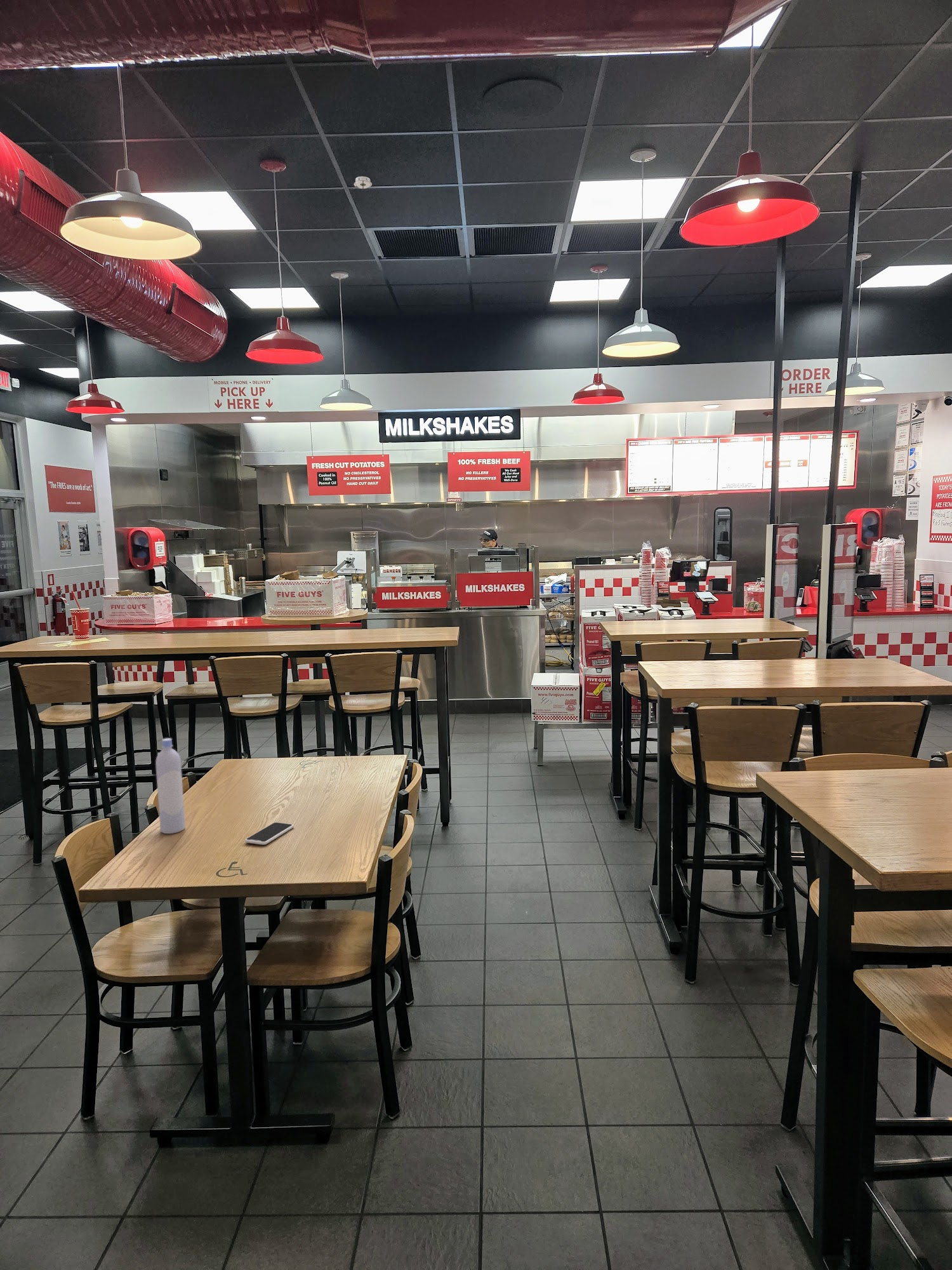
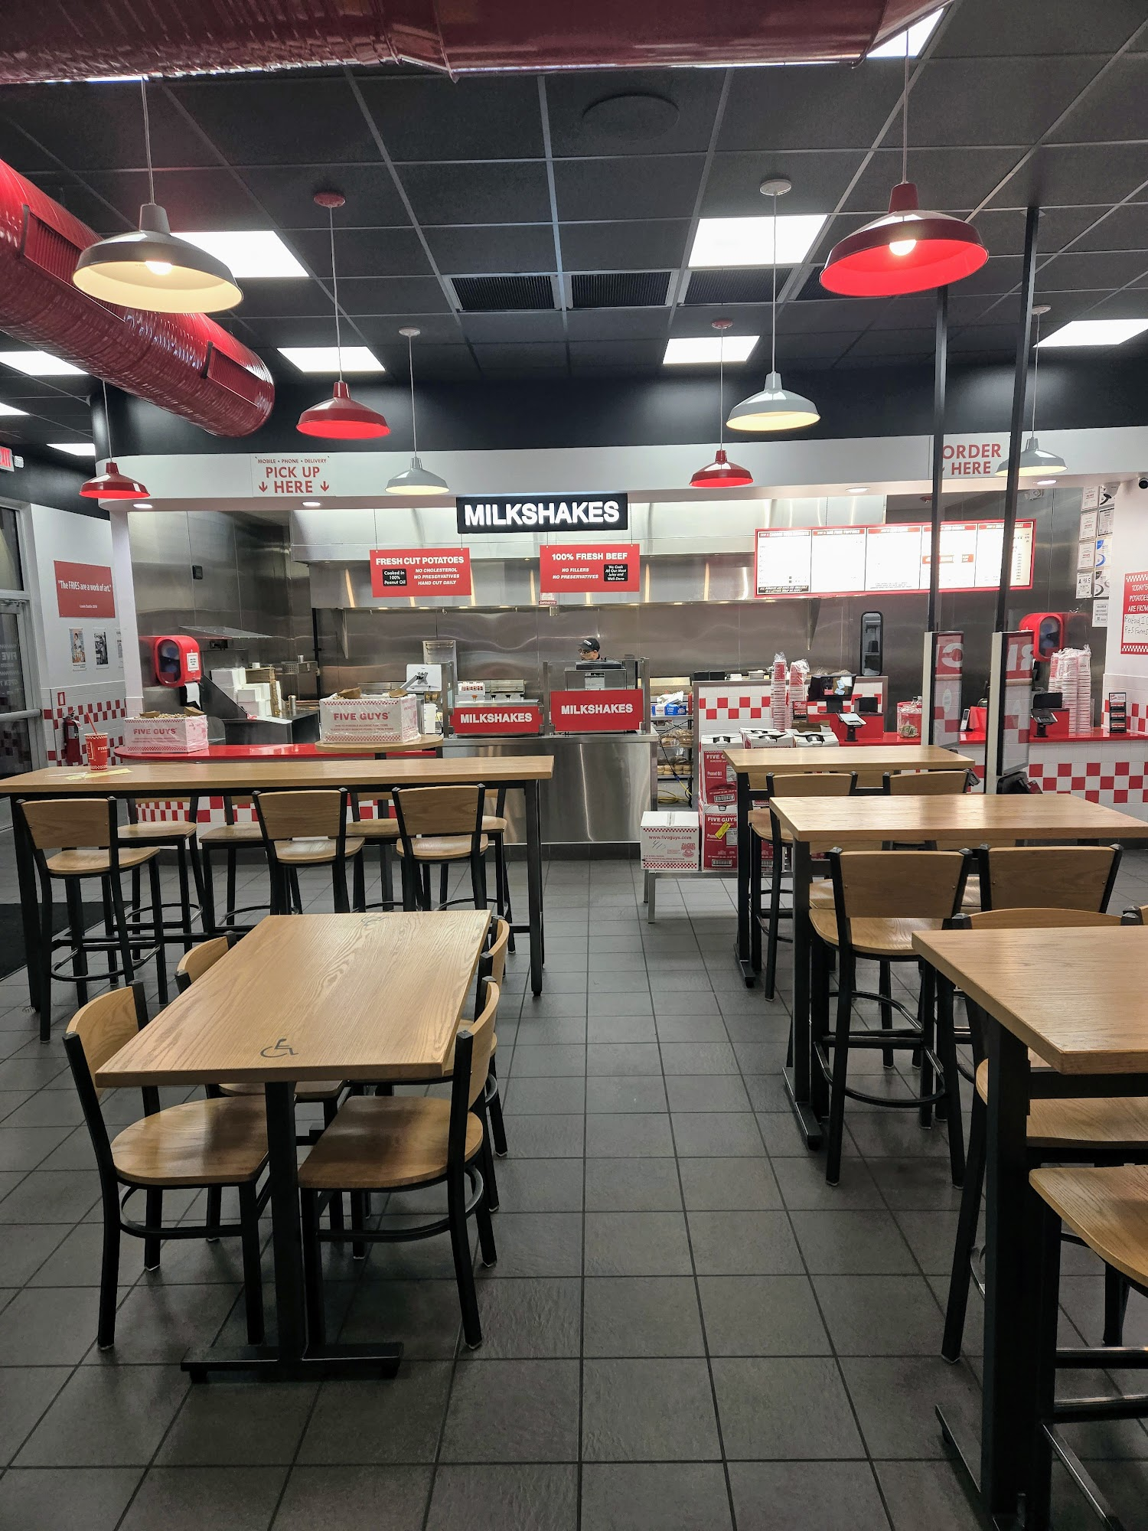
- smoke detector [354,176,373,189]
- bottle [155,738,186,834]
- smartphone [244,822,294,845]
